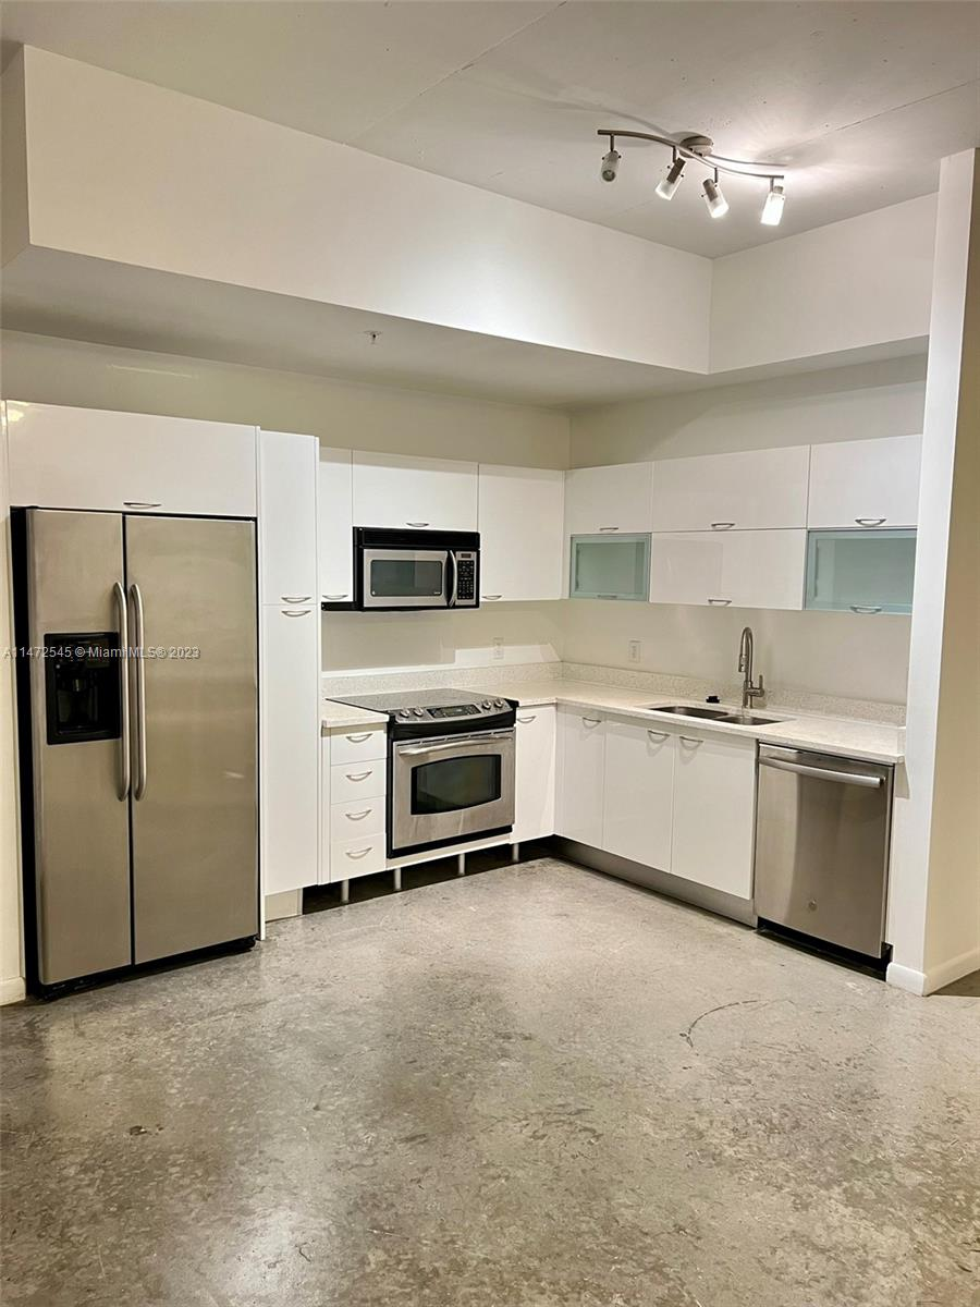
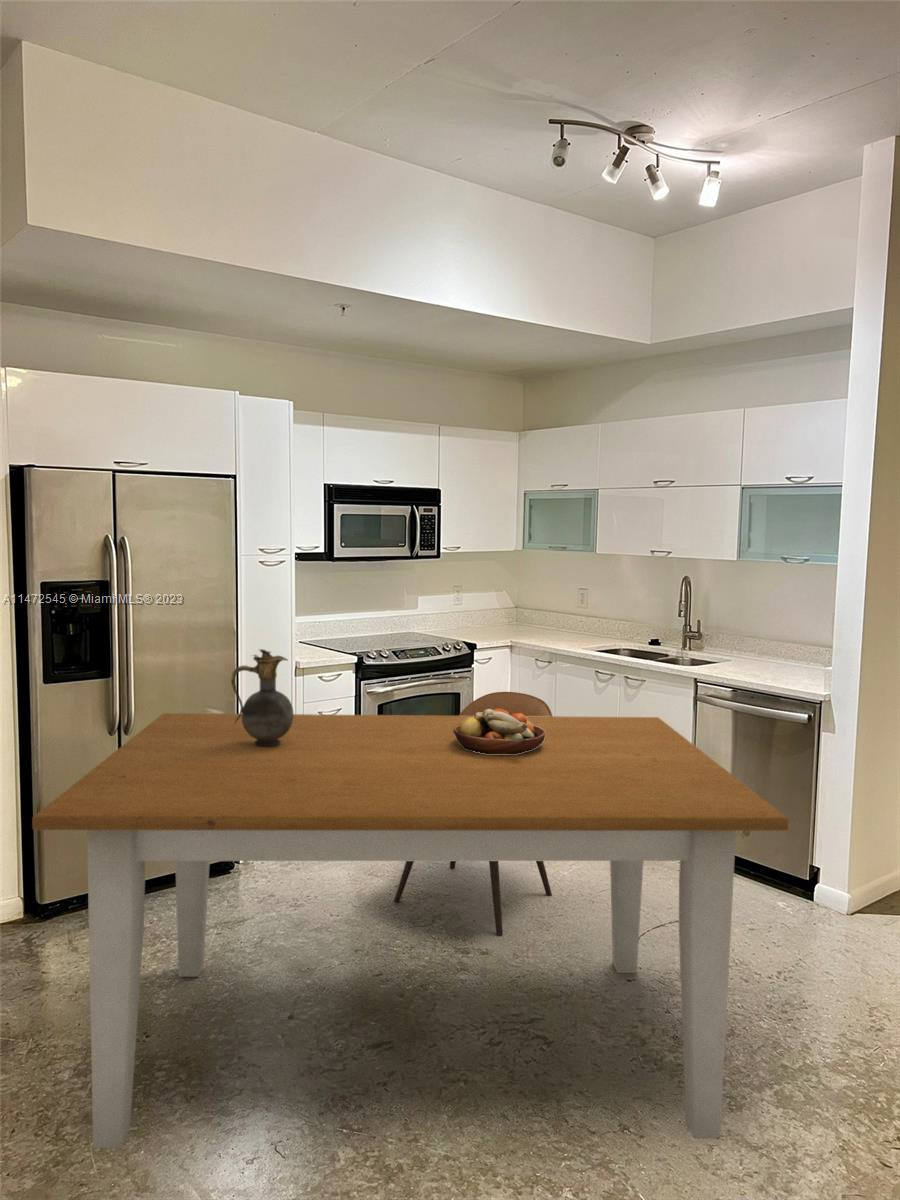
+ pitcher [230,648,294,747]
+ fruit bowl [453,709,545,754]
+ chair [393,691,553,936]
+ table [31,712,789,1149]
